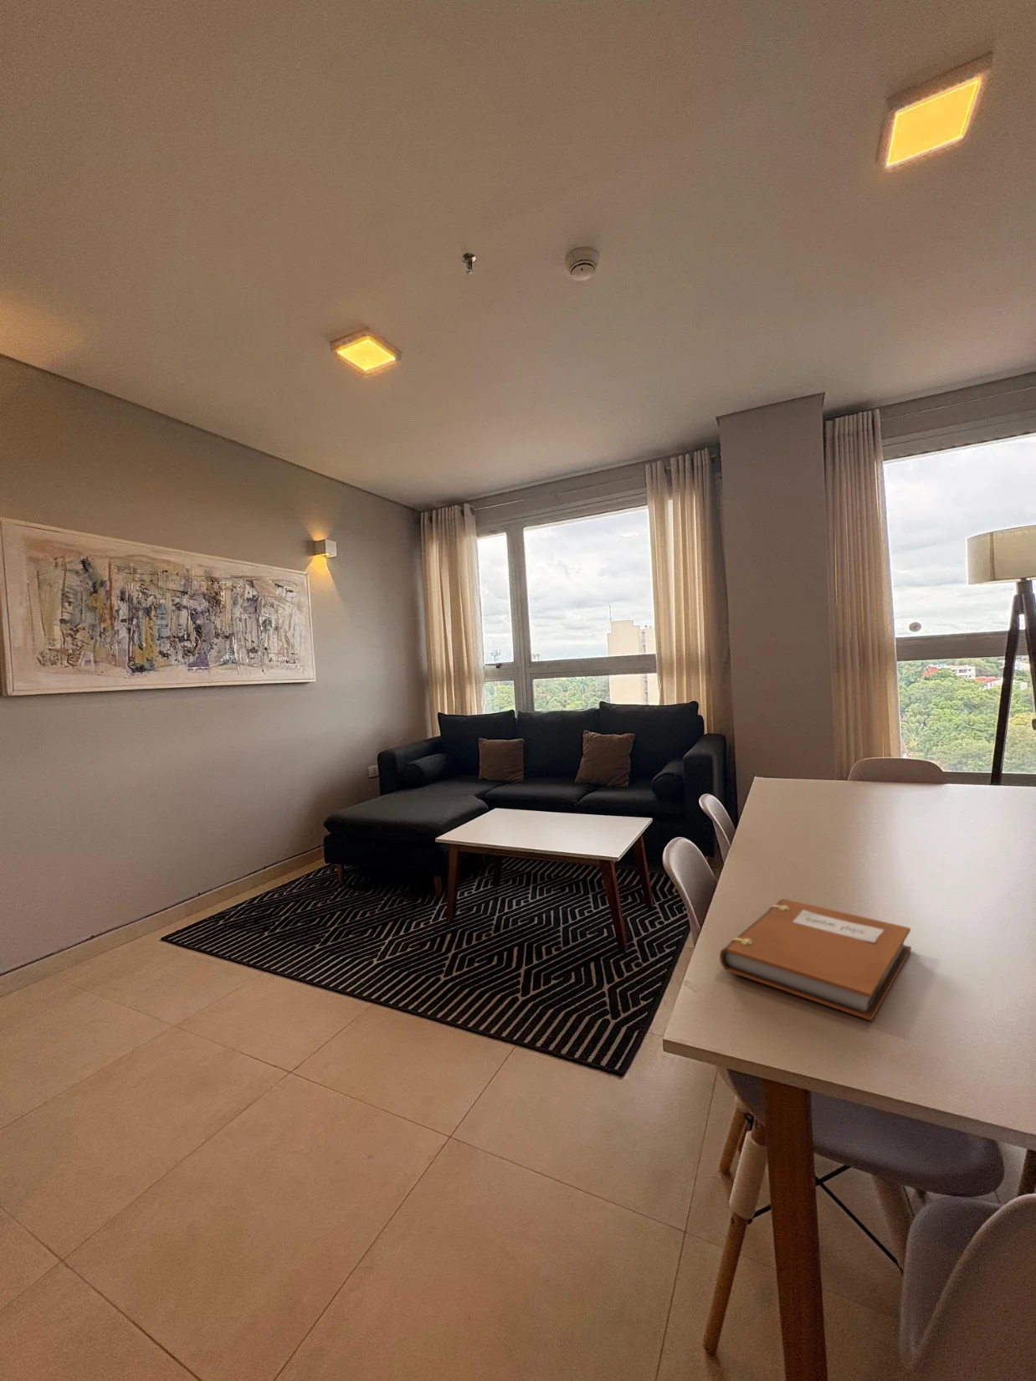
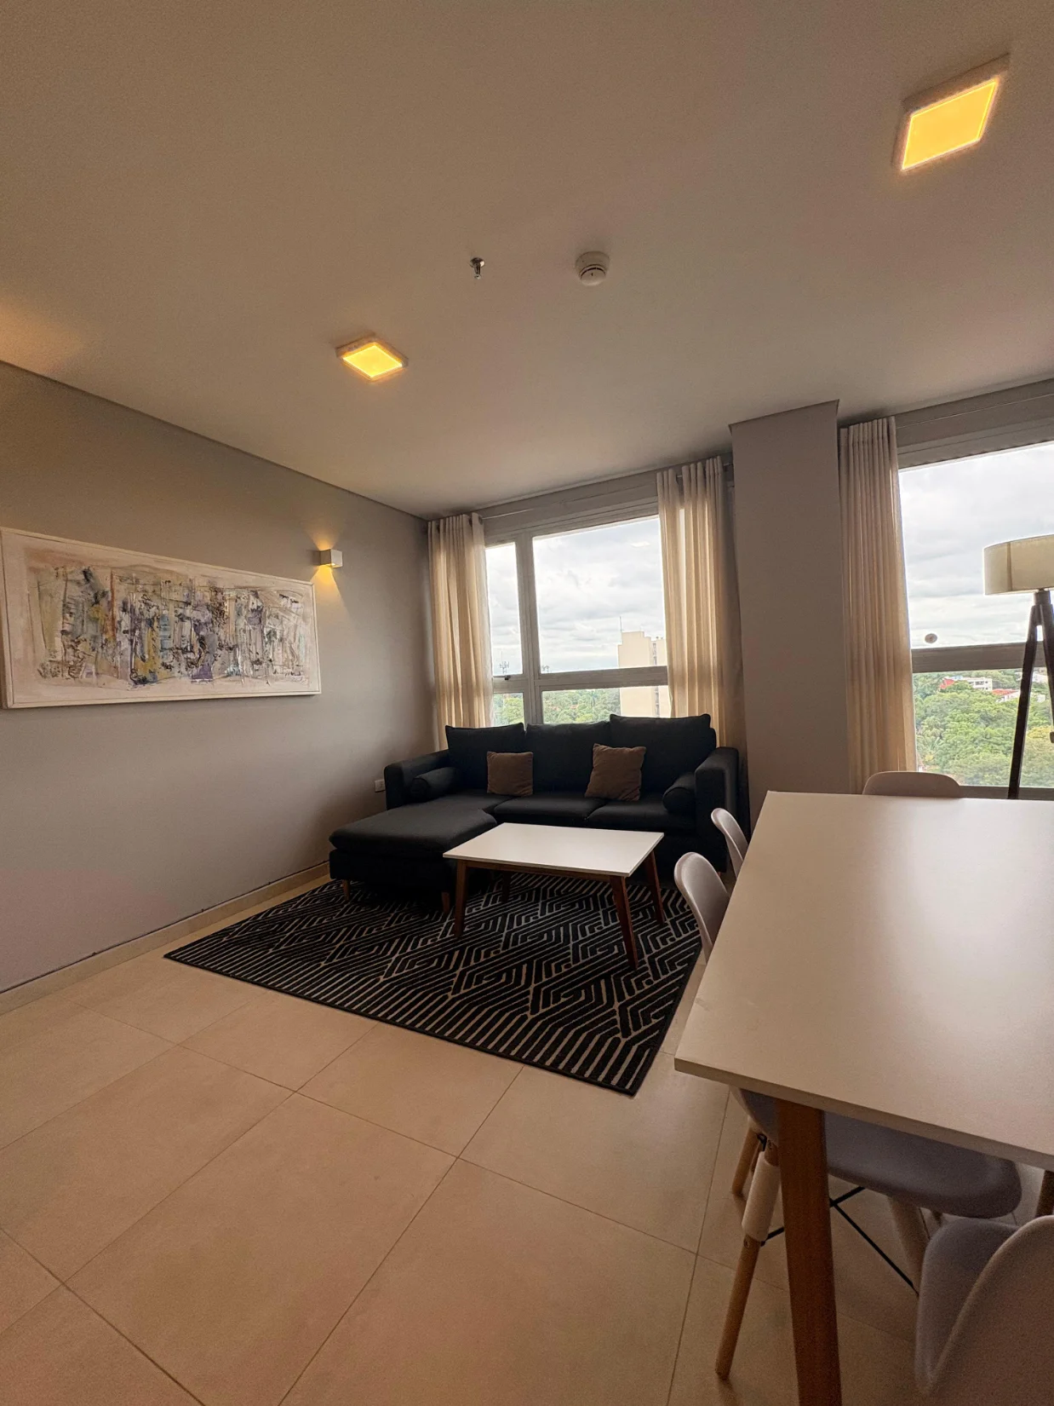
- notebook [719,898,912,1021]
